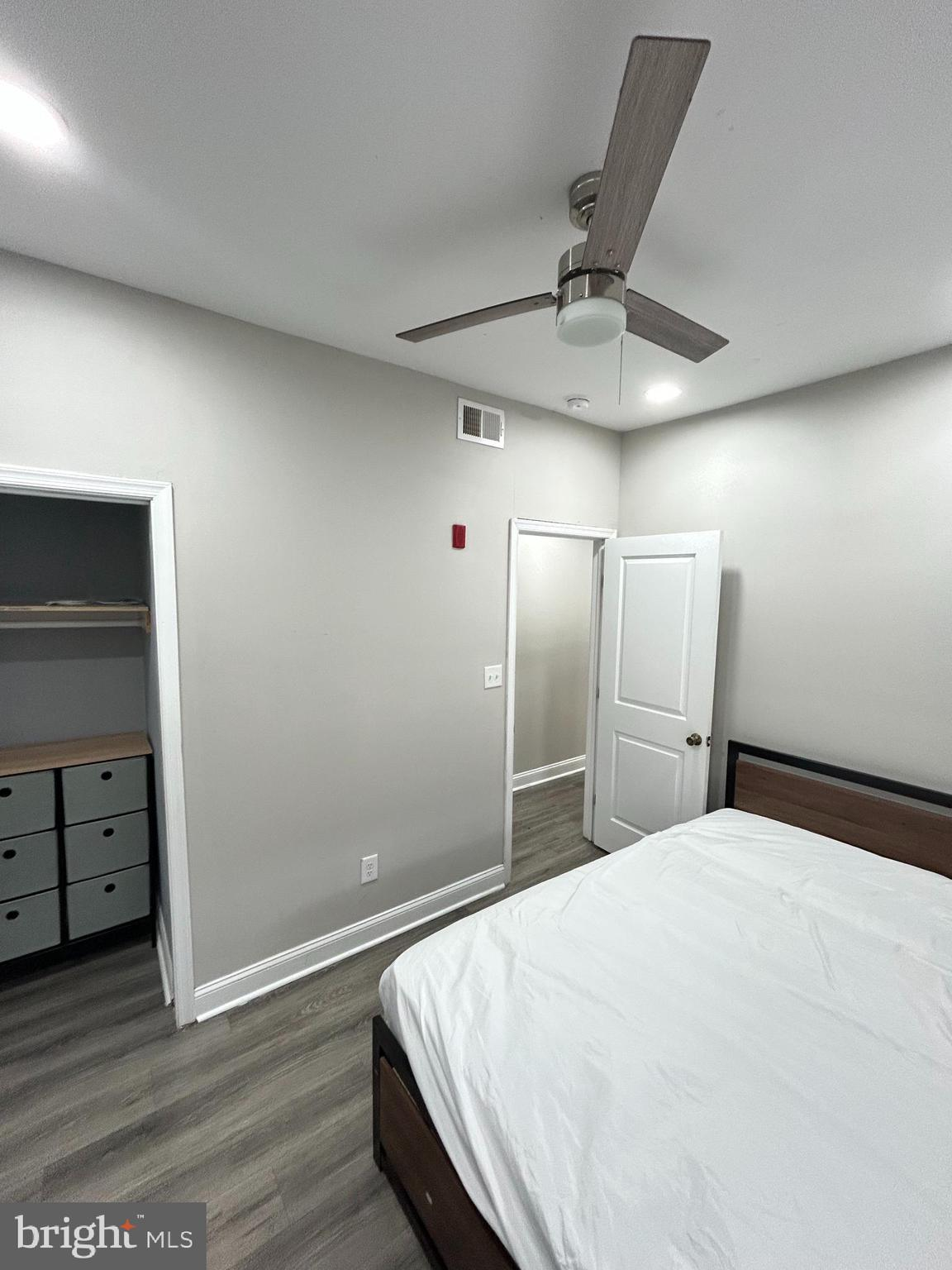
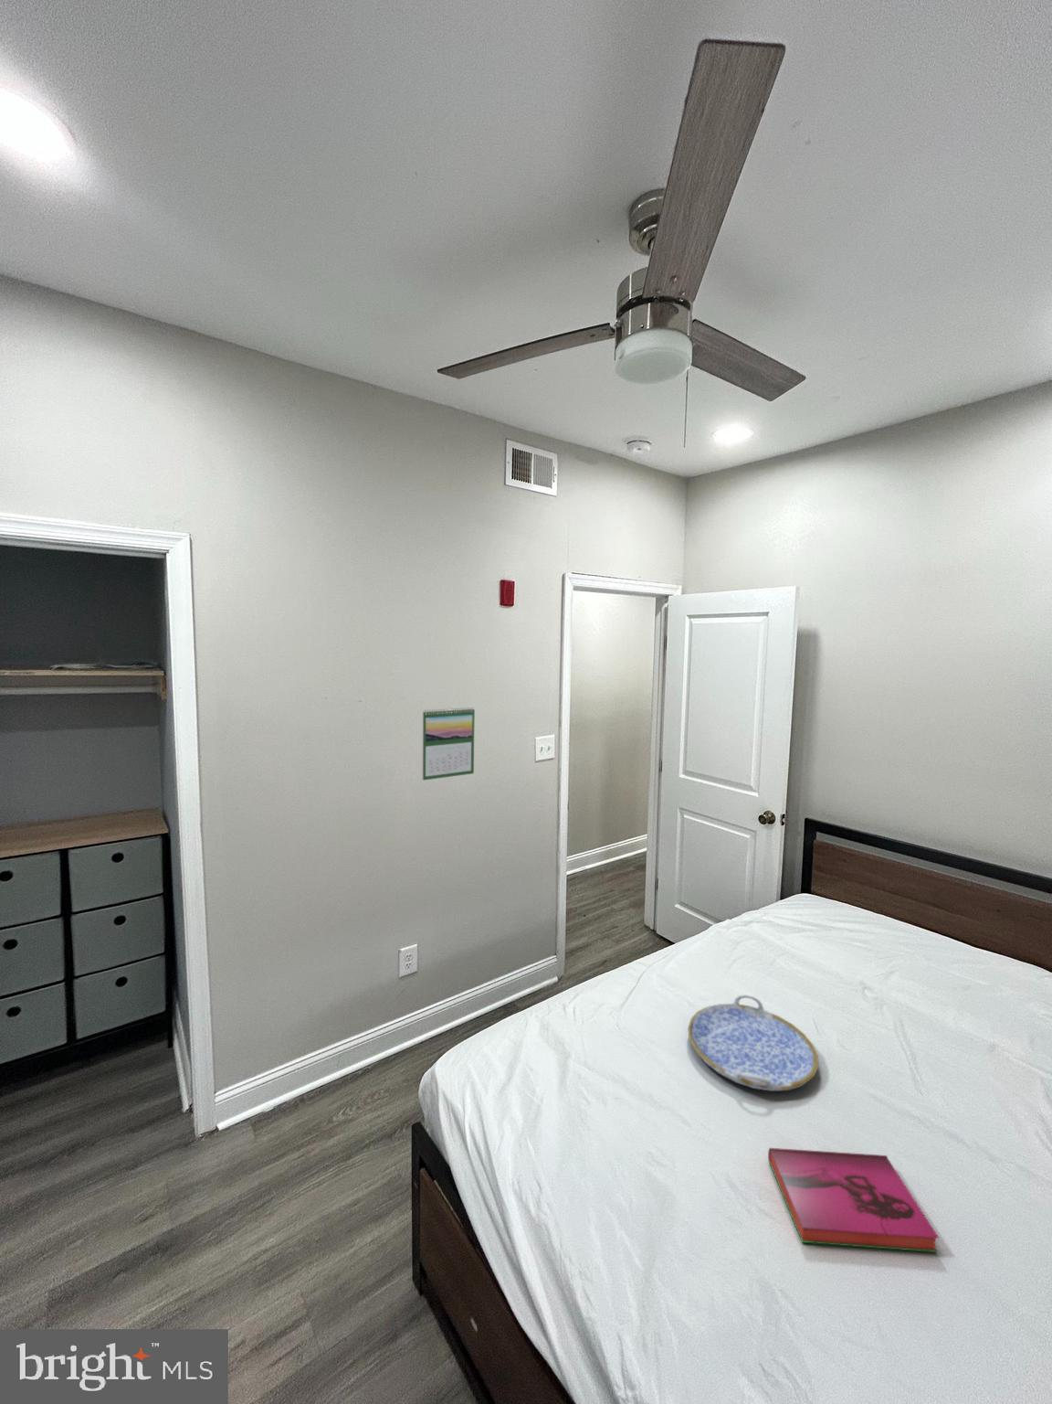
+ serving tray [686,995,819,1091]
+ hardback book [767,1148,939,1254]
+ calendar [422,706,476,782]
